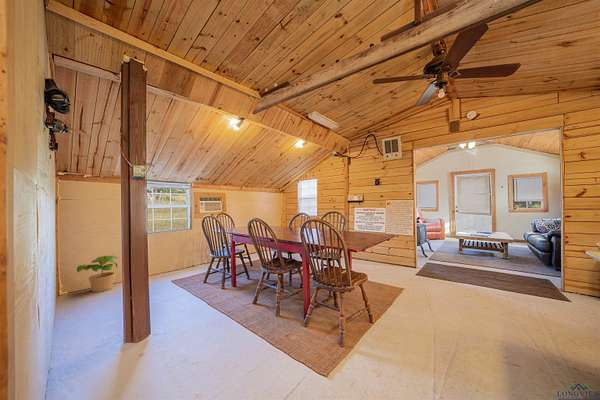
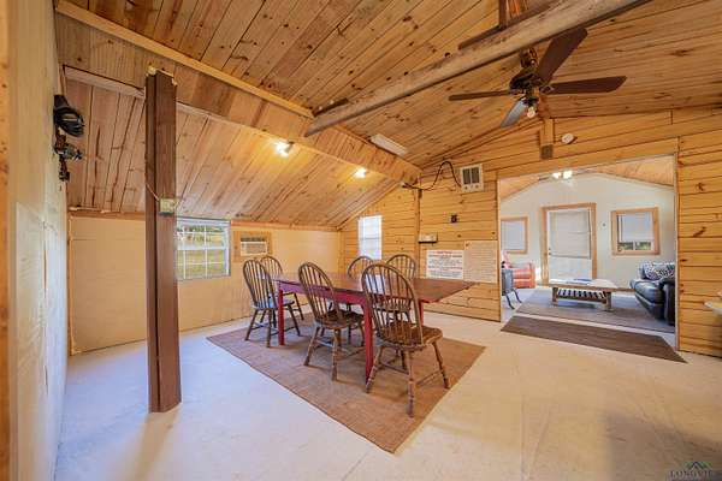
- potted plant [76,254,119,293]
